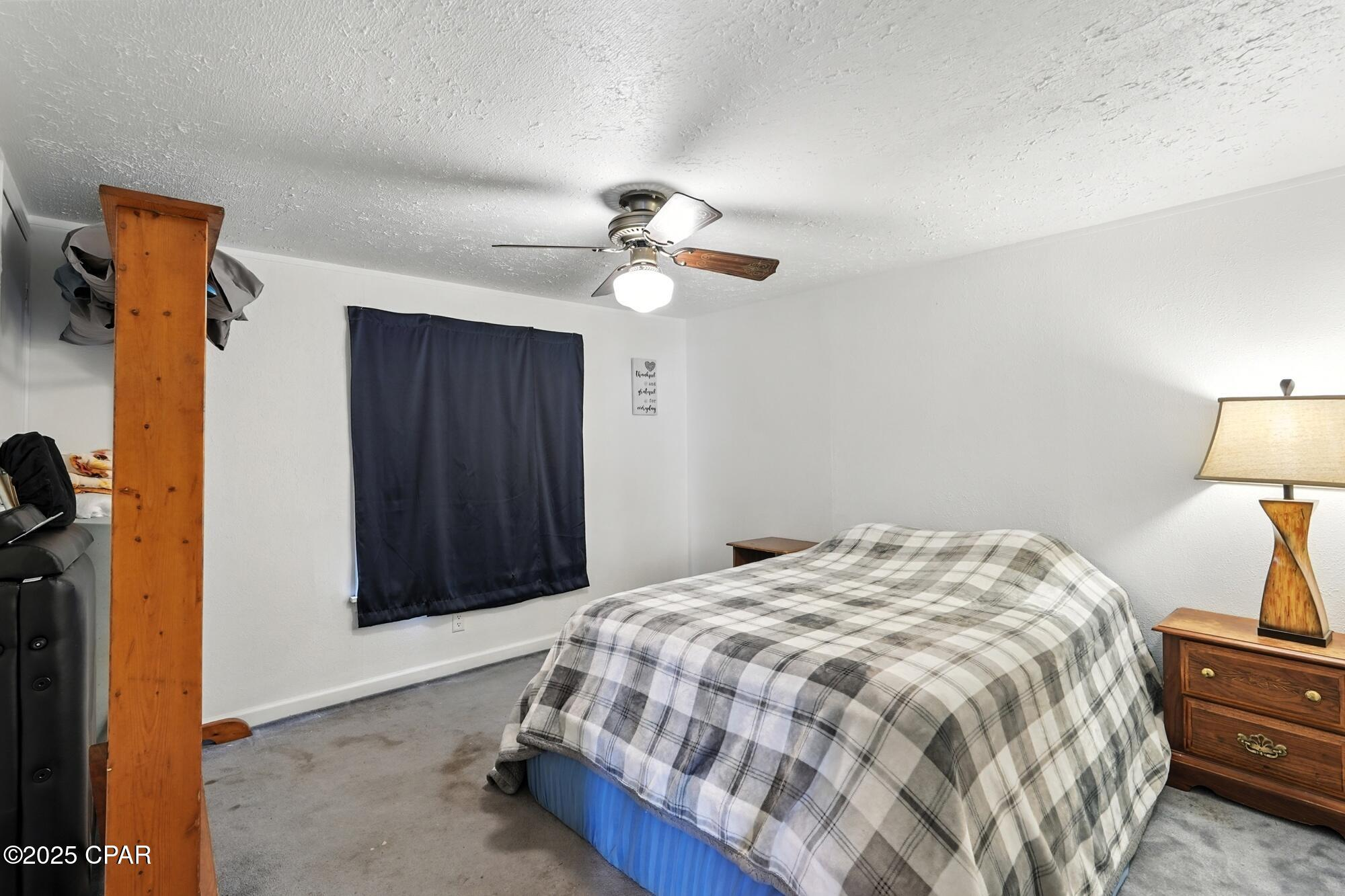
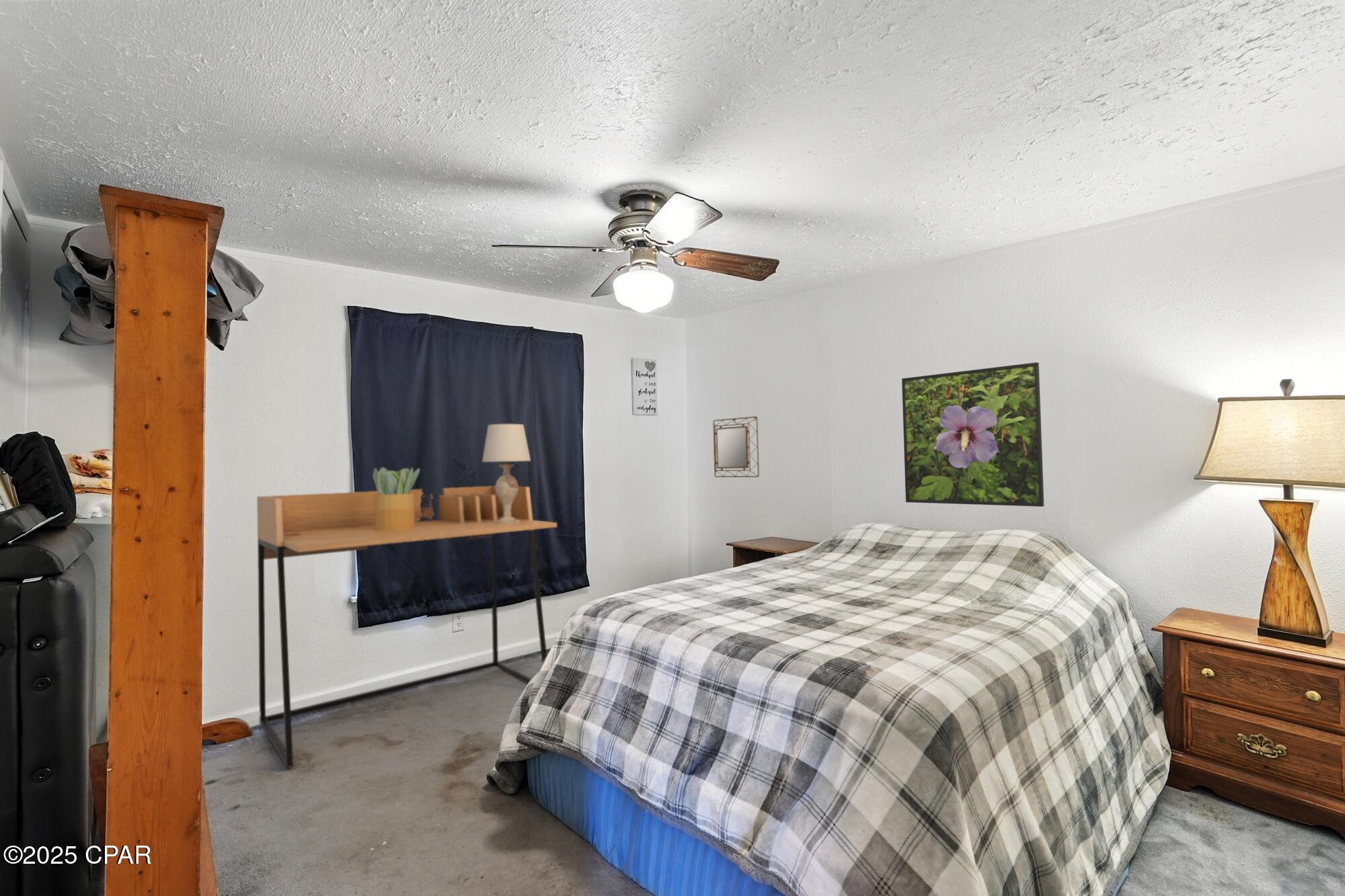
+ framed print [901,362,1045,507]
+ table lamp [482,423,531,524]
+ potted plant [372,466,420,530]
+ desk [256,485,558,768]
+ home mirror [712,415,760,478]
